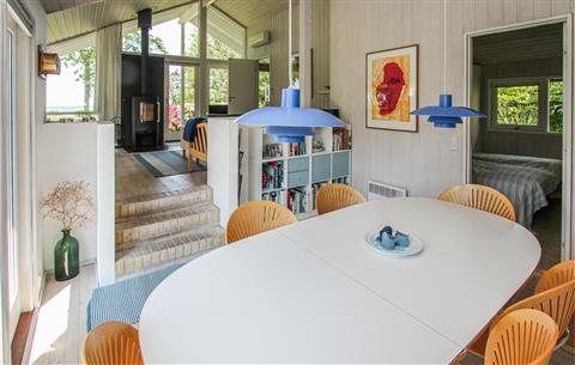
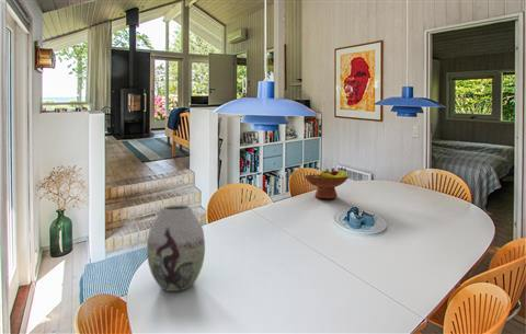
+ vase [146,204,206,292]
+ fruit bowl [302,166,350,199]
